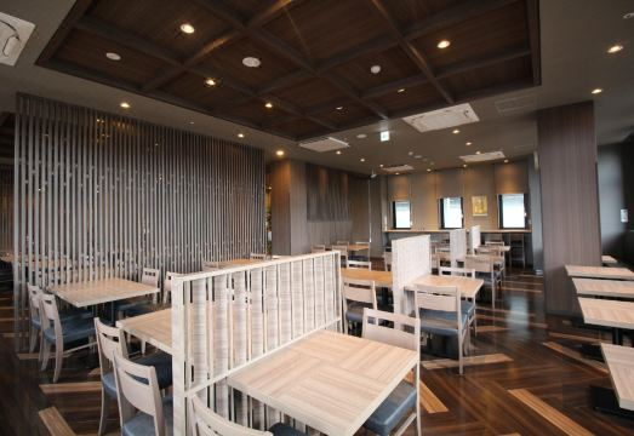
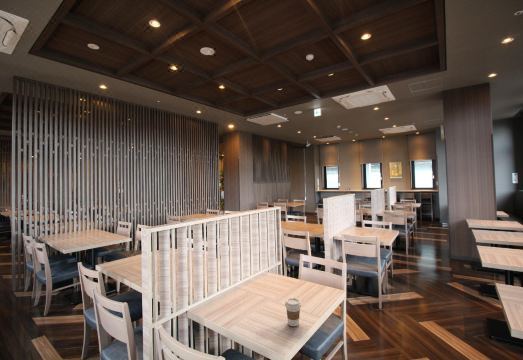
+ coffee cup [284,297,302,327]
